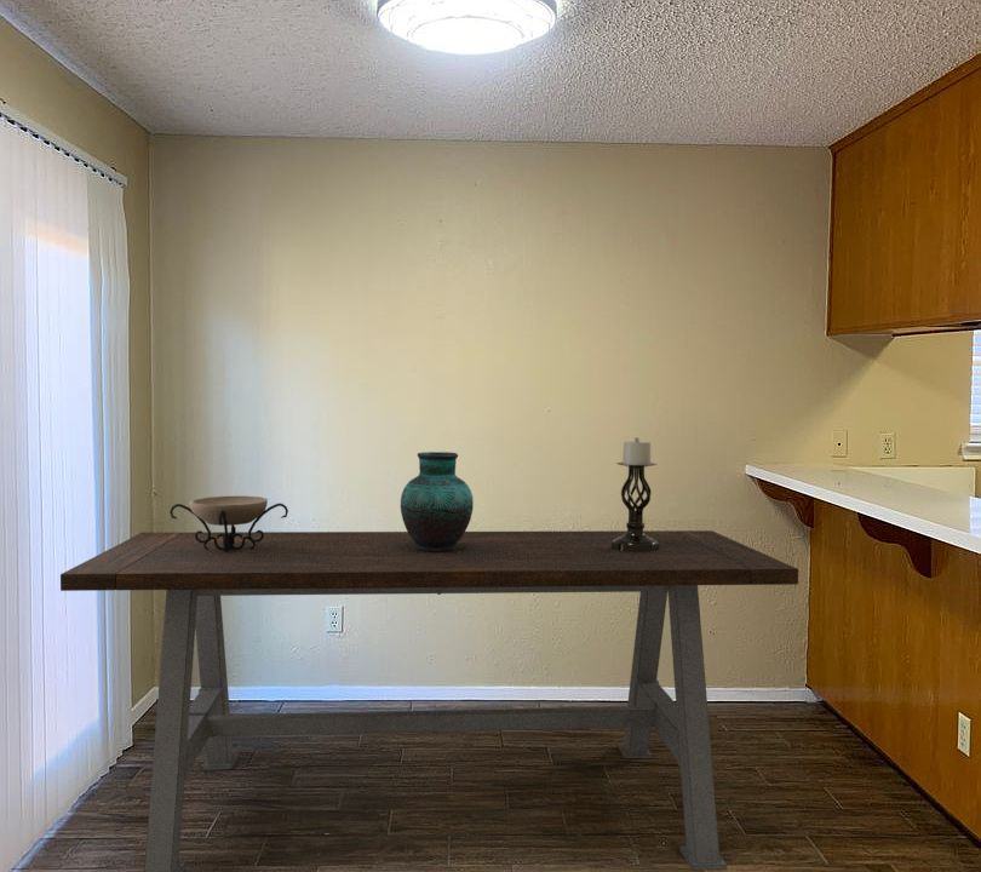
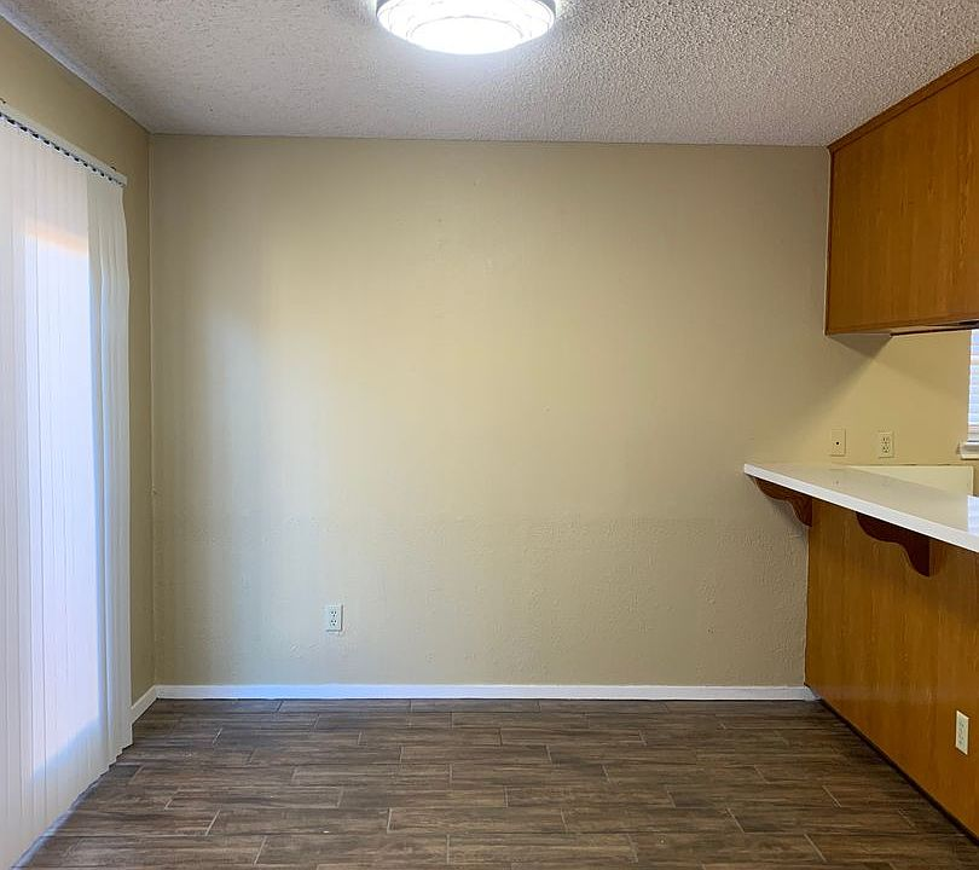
- vase [400,451,475,552]
- candle holder [612,437,659,552]
- dining table [59,529,799,872]
- decorative bowl [168,494,289,553]
